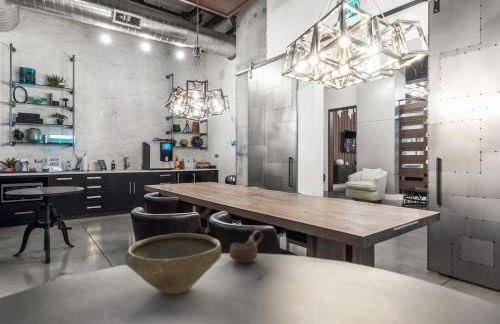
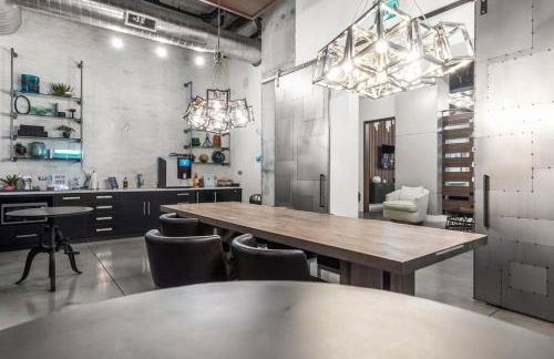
- cup [229,229,264,263]
- bowl [124,233,223,295]
